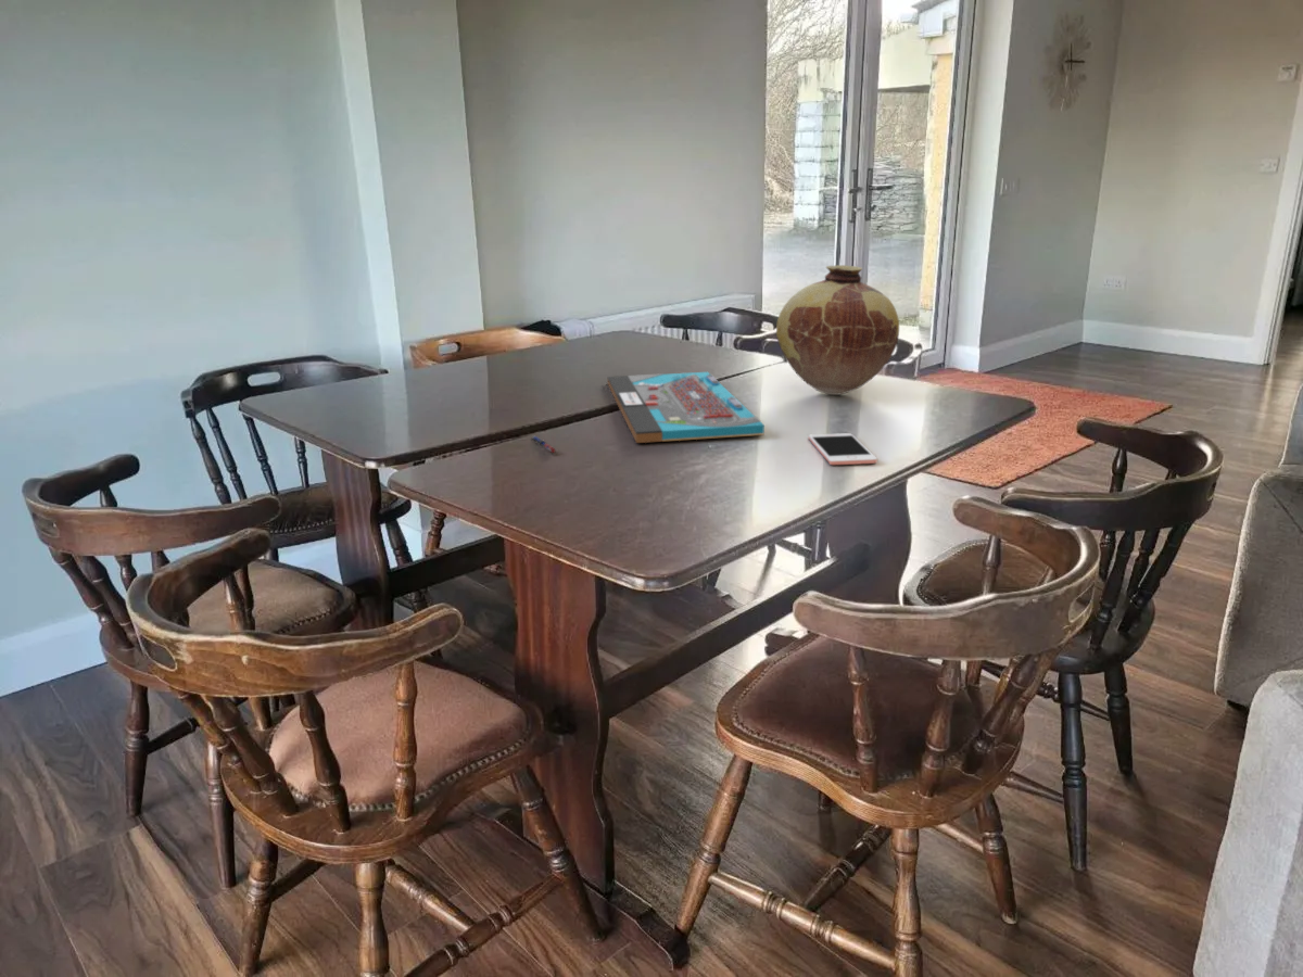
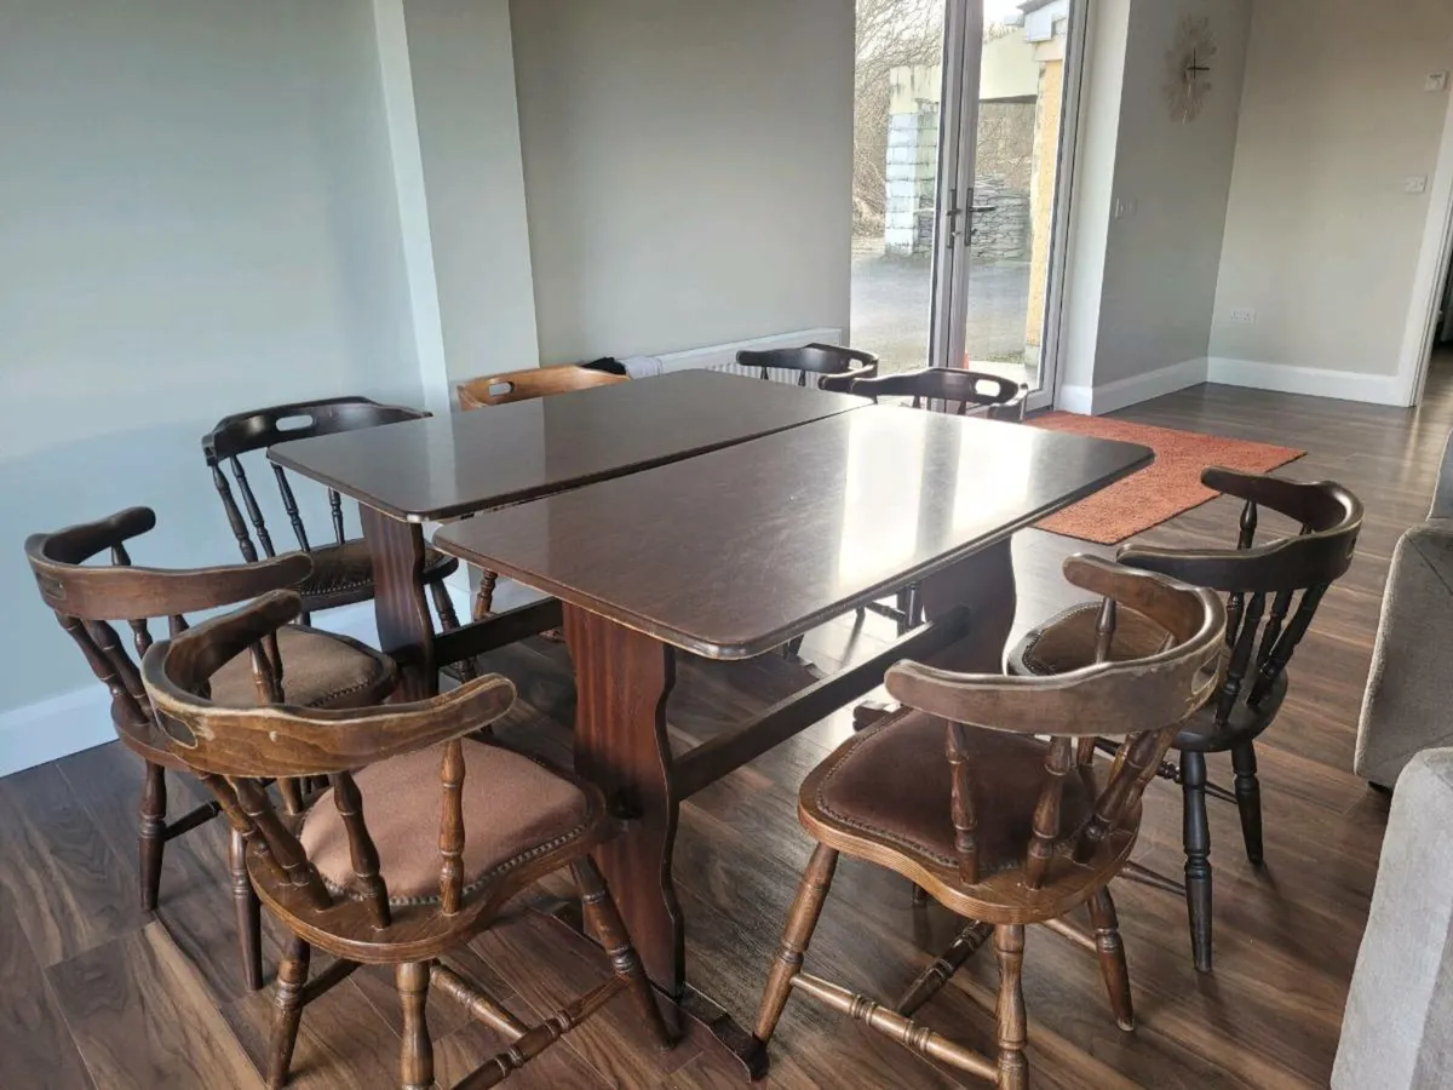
- board game [607,371,766,444]
- cell phone [808,432,878,466]
- vase [775,264,900,396]
- pen [531,434,556,454]
